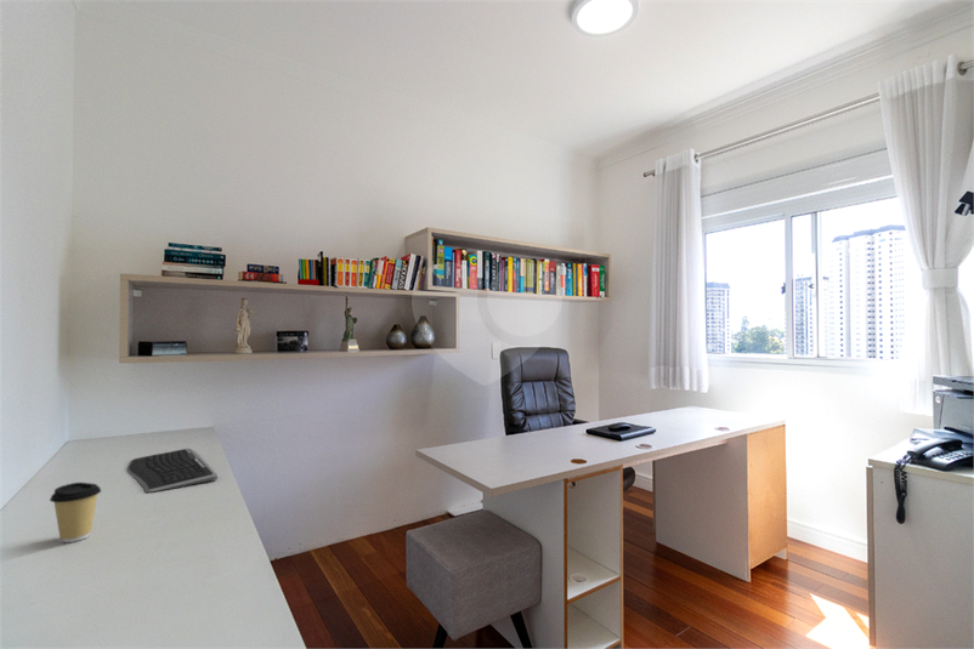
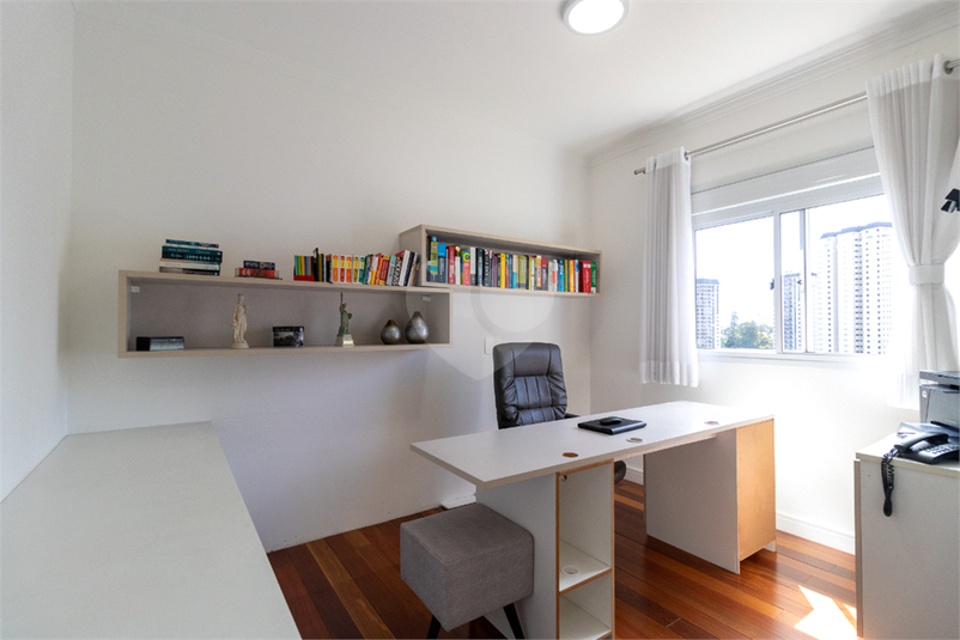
- coffee cup [49,482,102,543]
- keyboard [125,448,219,494]
